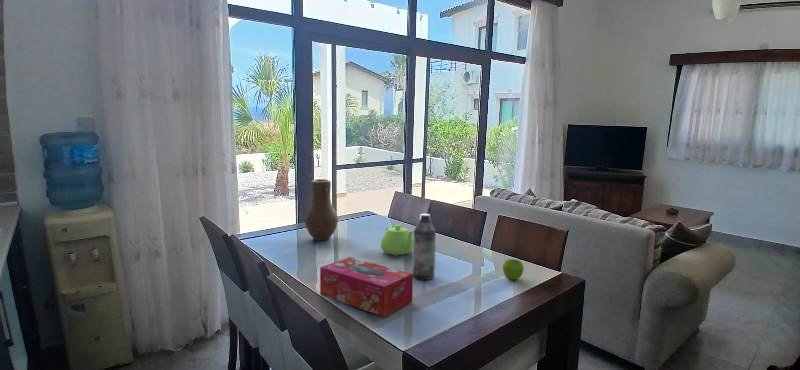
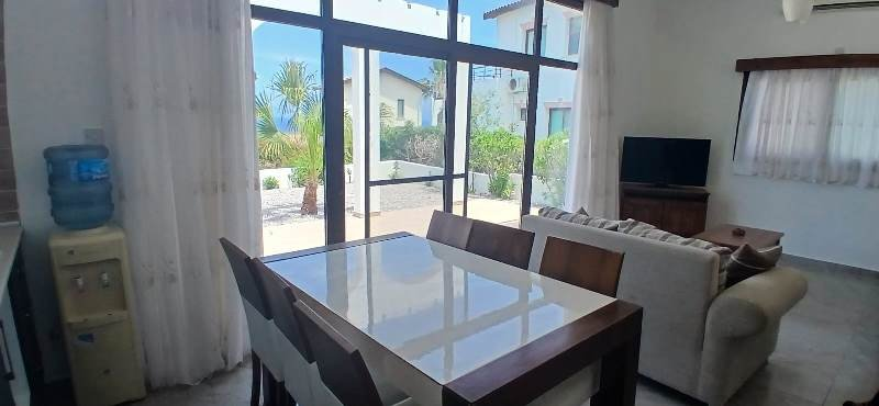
- tissue box [319,256,414,318]
- vase [303,178,339,242]
- fruit [502,258,525,281]
- teapot [380,224,414,257]
- water bottle [412,213,437,281]
